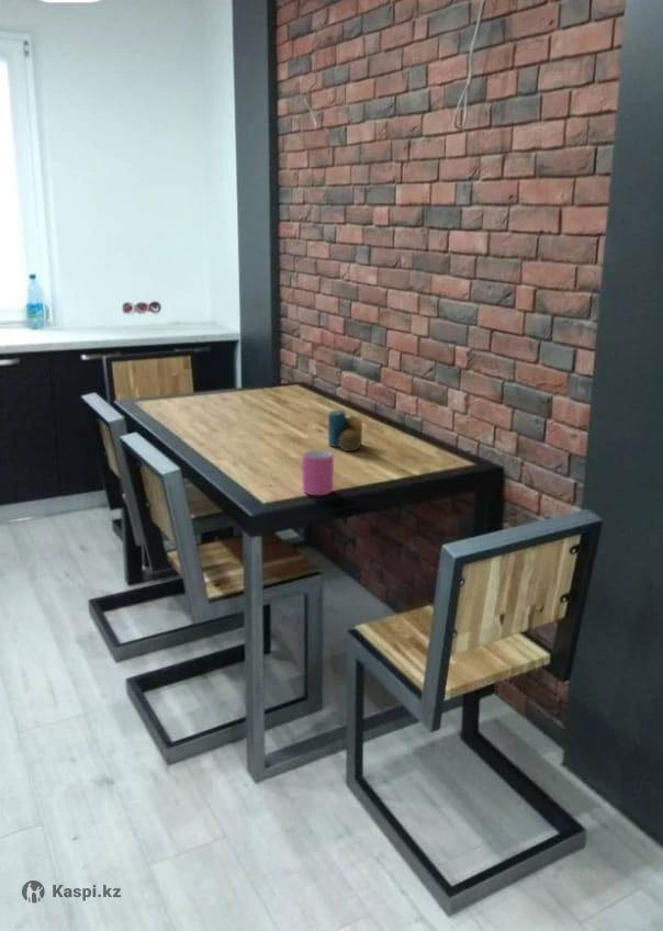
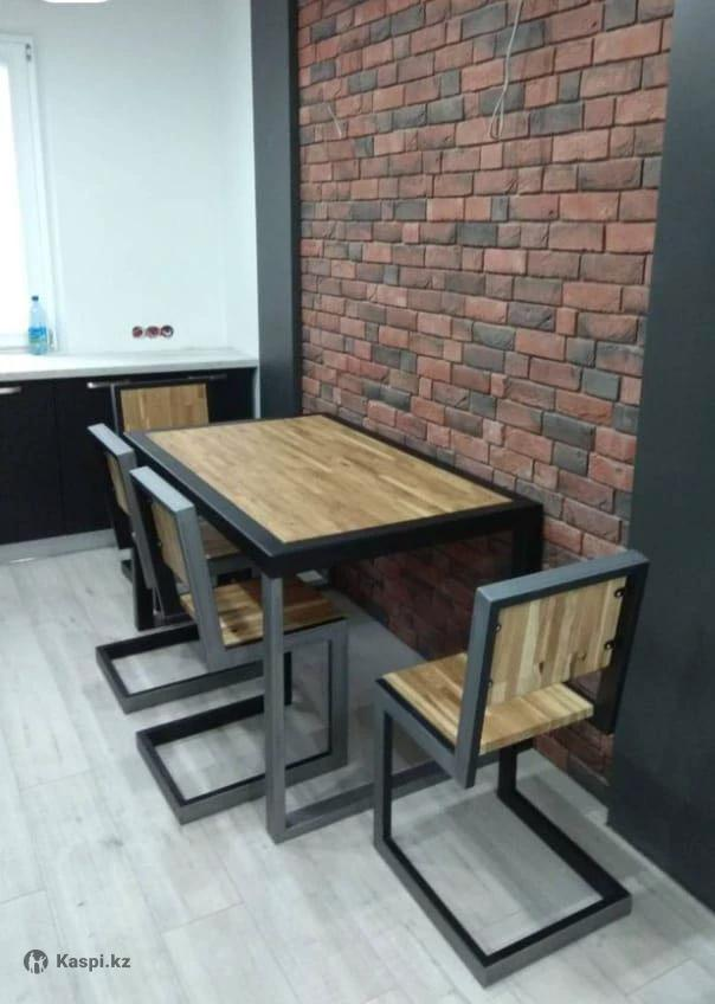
- candle [327,408,363,452]
- mug [301,449,335,496]
